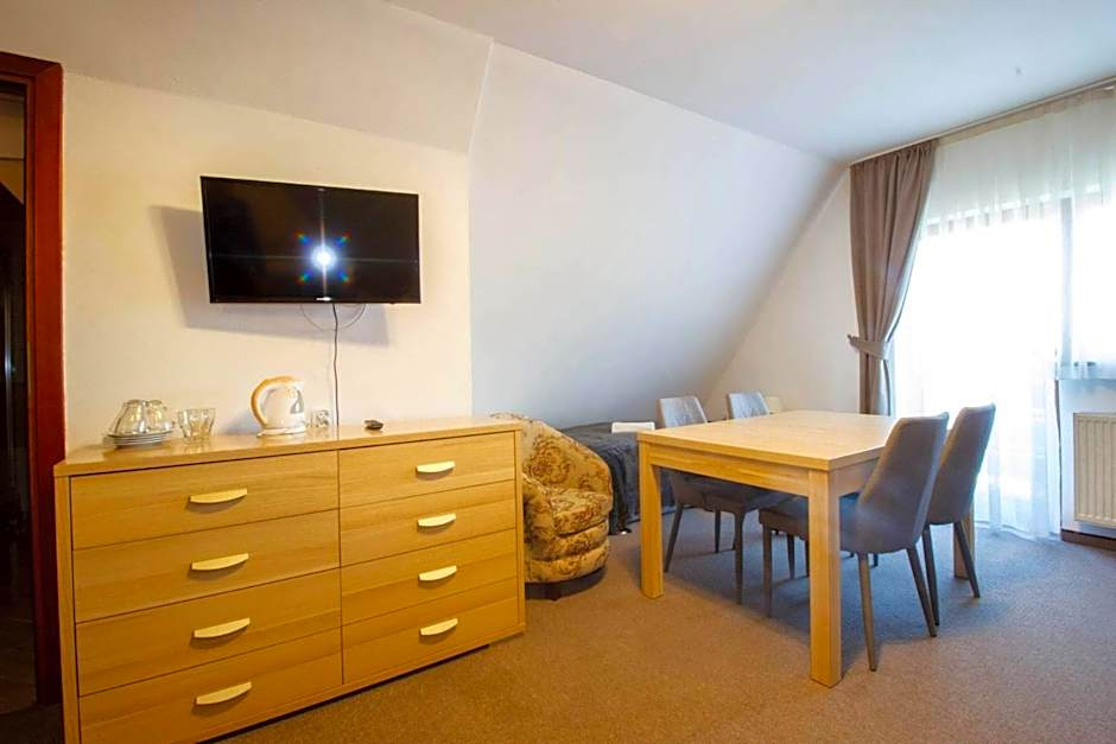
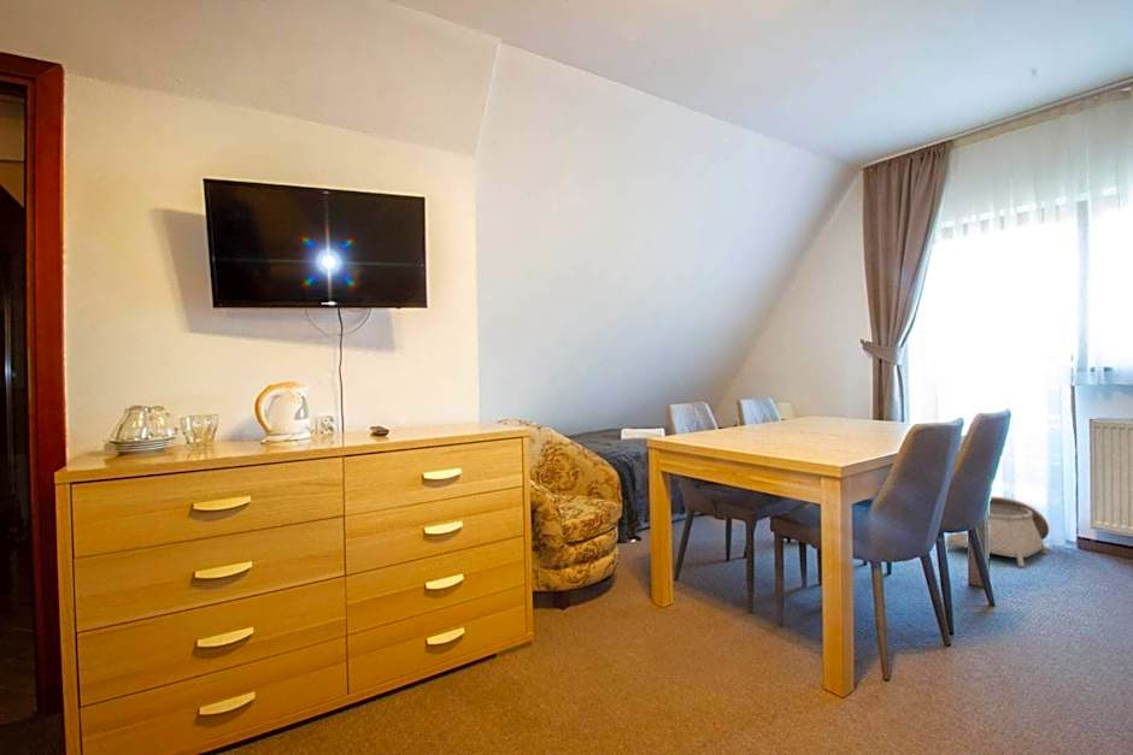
+ basket [945,495,1050,567]
